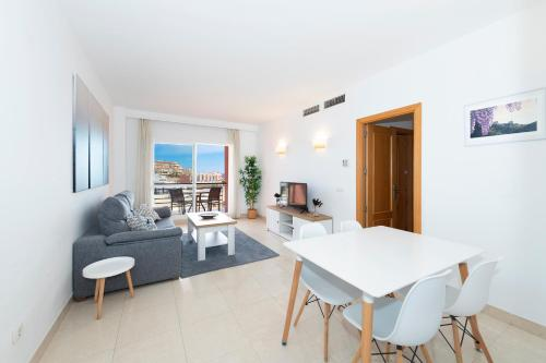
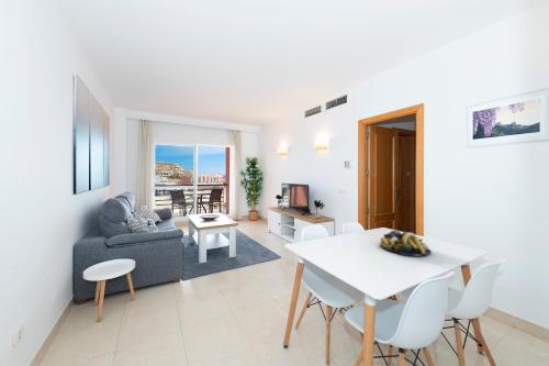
+ fruit bowl [379,230,432,257]
